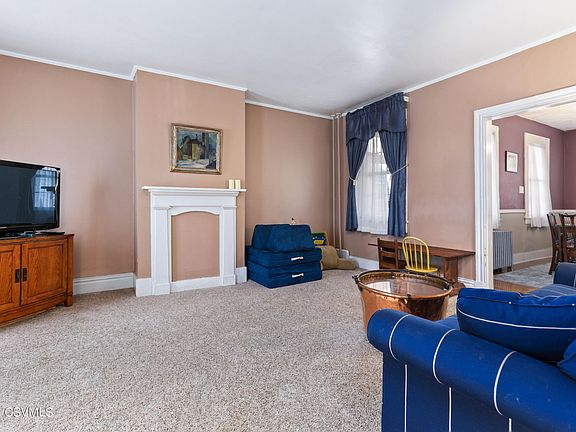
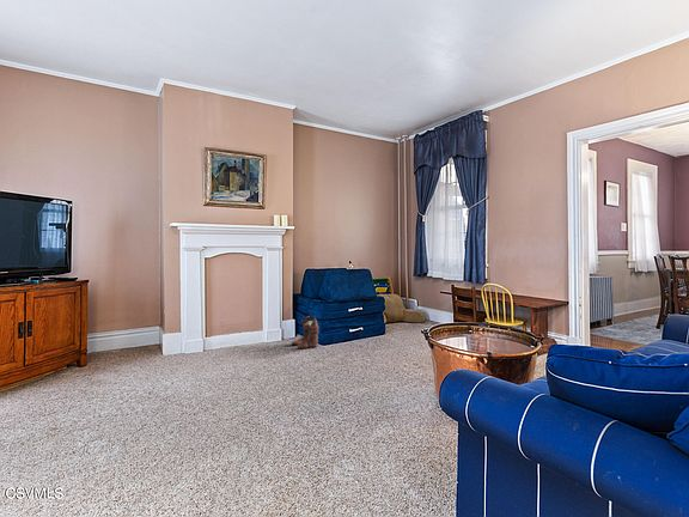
+ boots [291,315,319,349]
